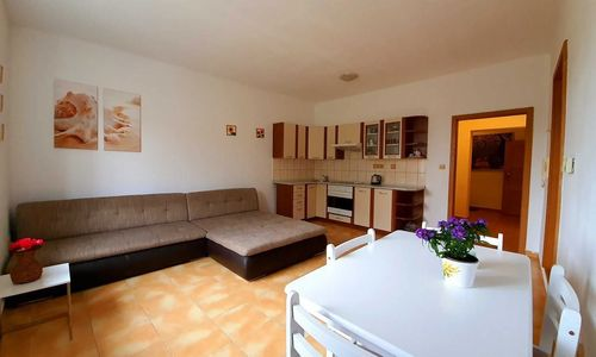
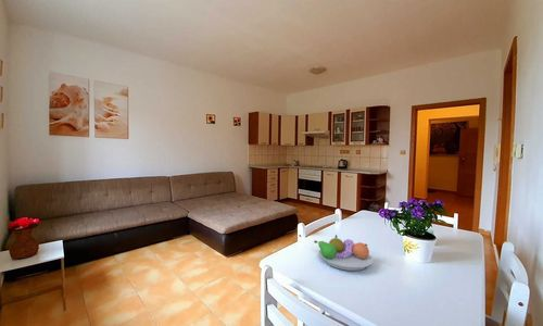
+ fruit bowl [313,234,374,272]
